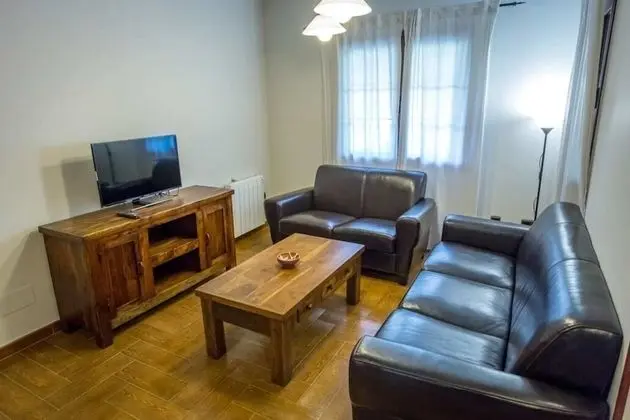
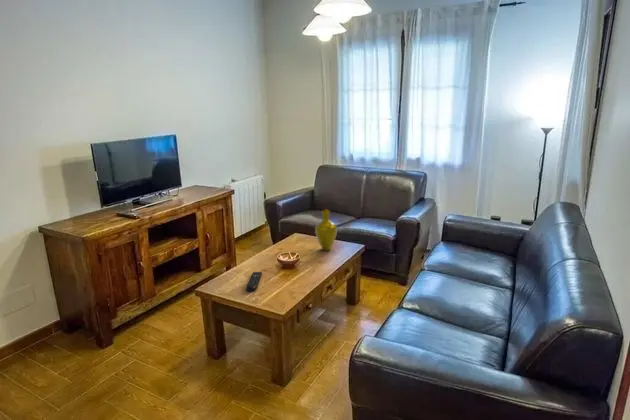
+ vase [314,208,338,252]
+ remote control [245,271,263,292]
